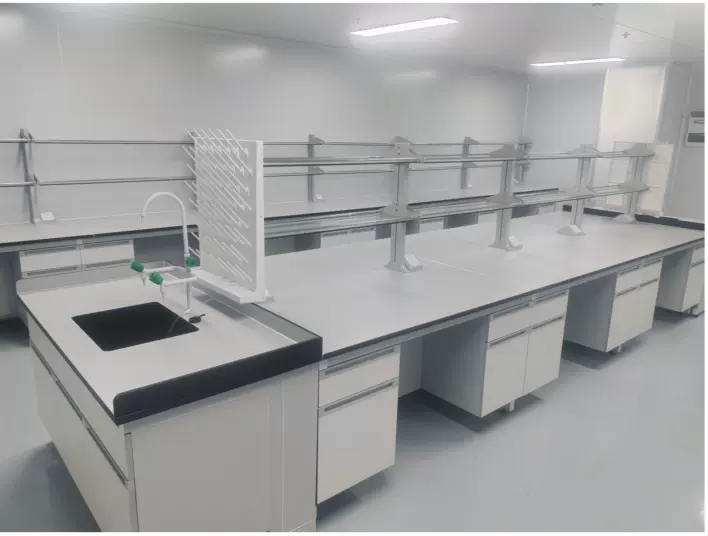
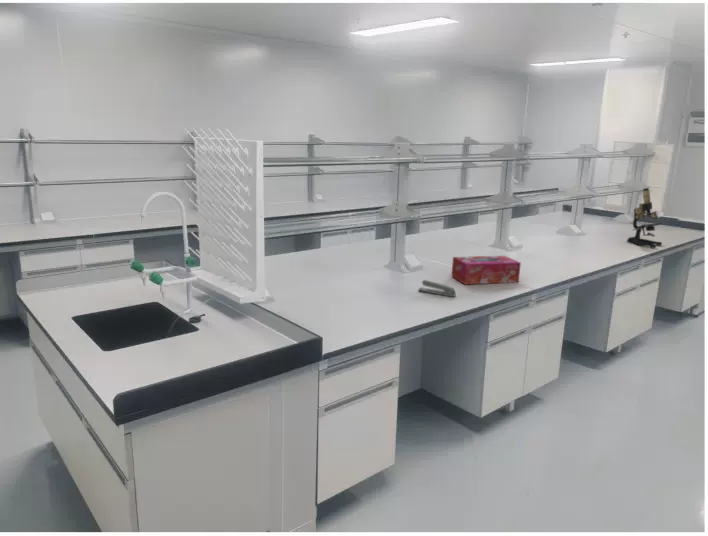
+ tissue box [451,255,522,285]
+ microscope [626,187,663,249]
+ stapler [417,279,457,298]
